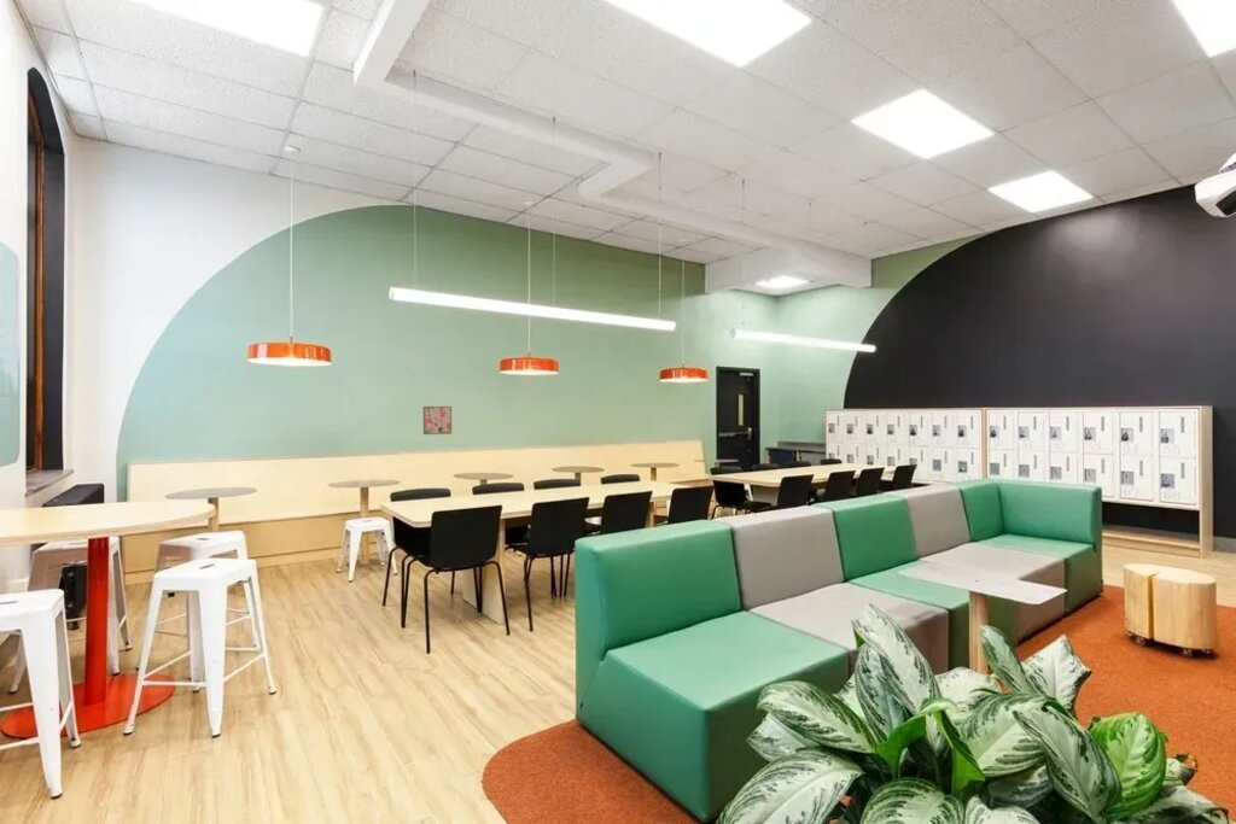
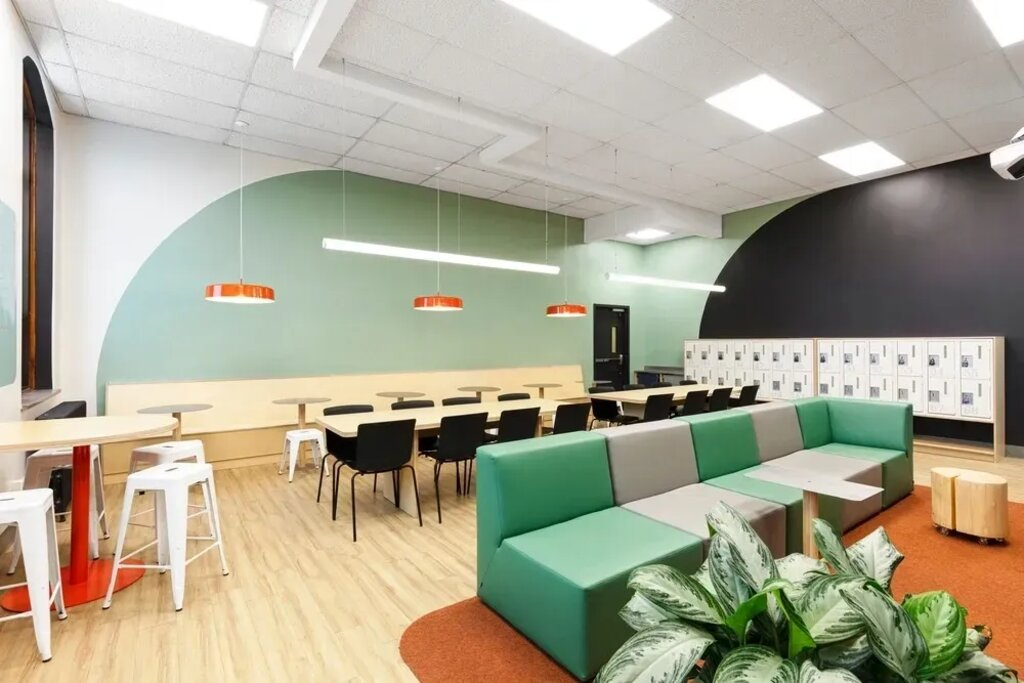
- wall art [422,405,453,436]
